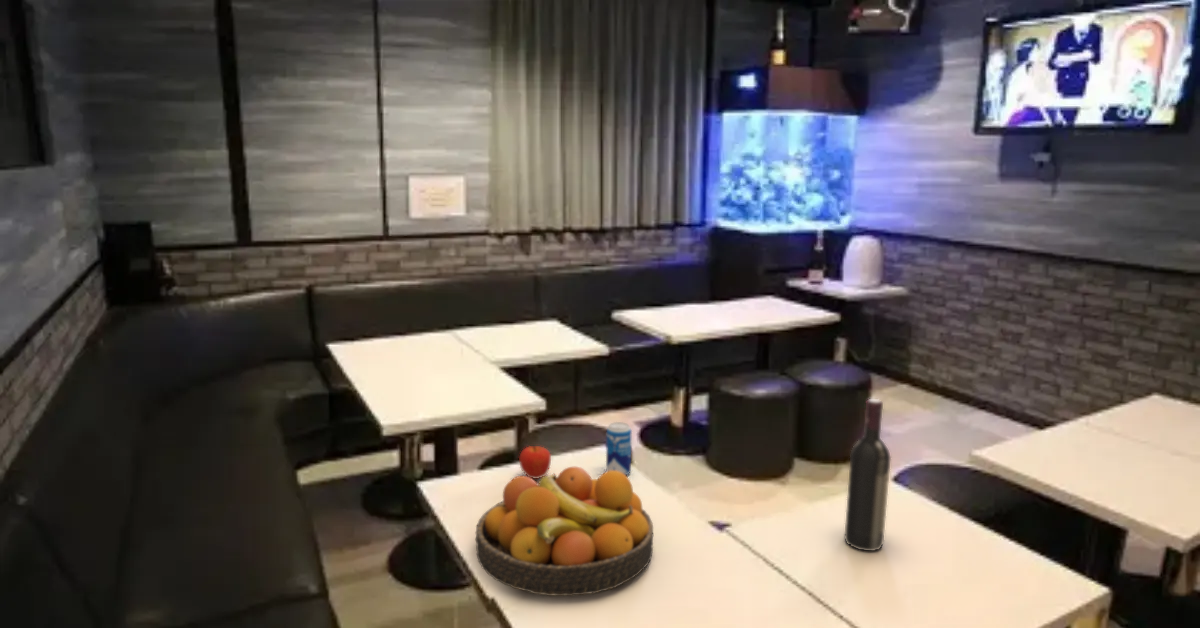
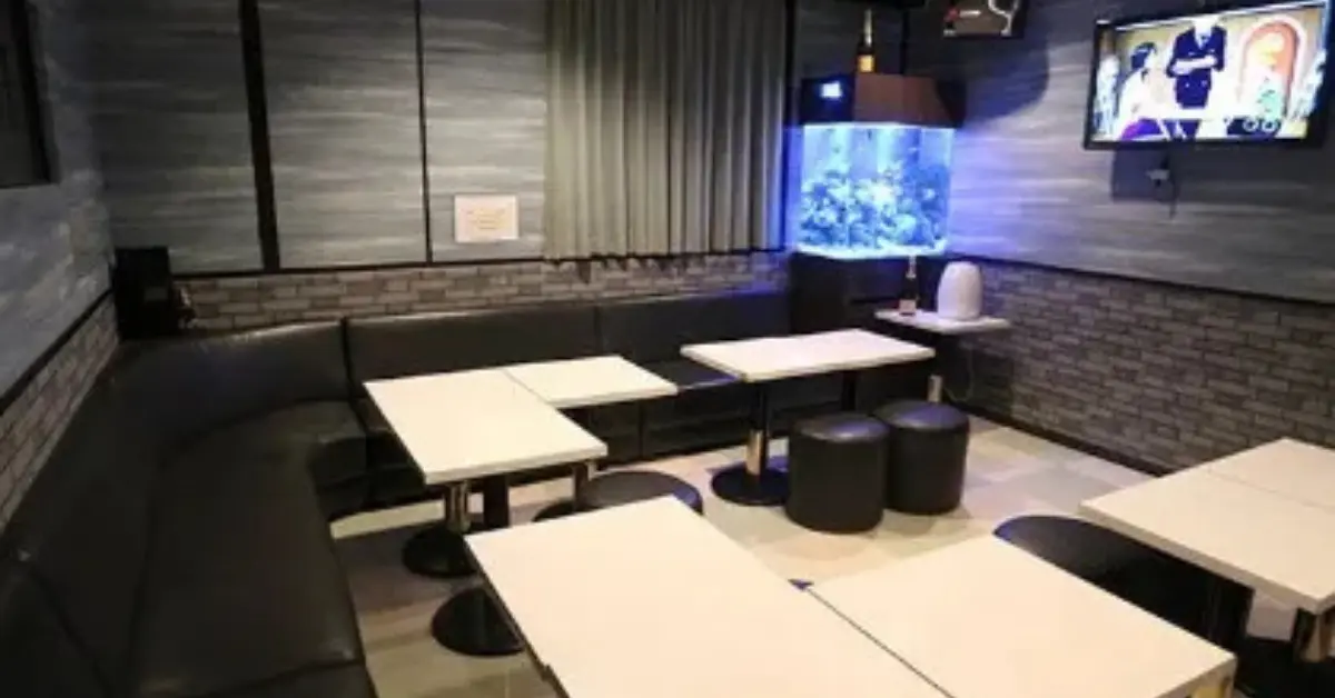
- fruit [518,445,552,480]
- wine bottle [844,398,892,552]
- beverage can [605,421,633,476]
- fruit bowl [475,466,654,597]
